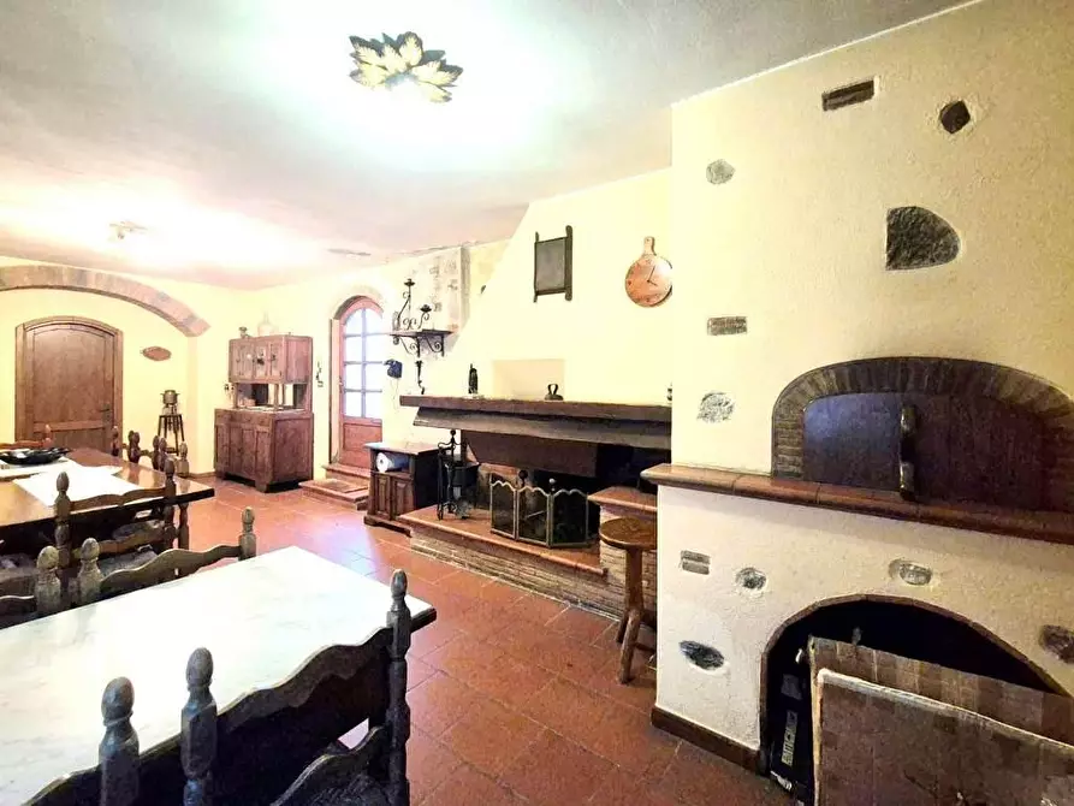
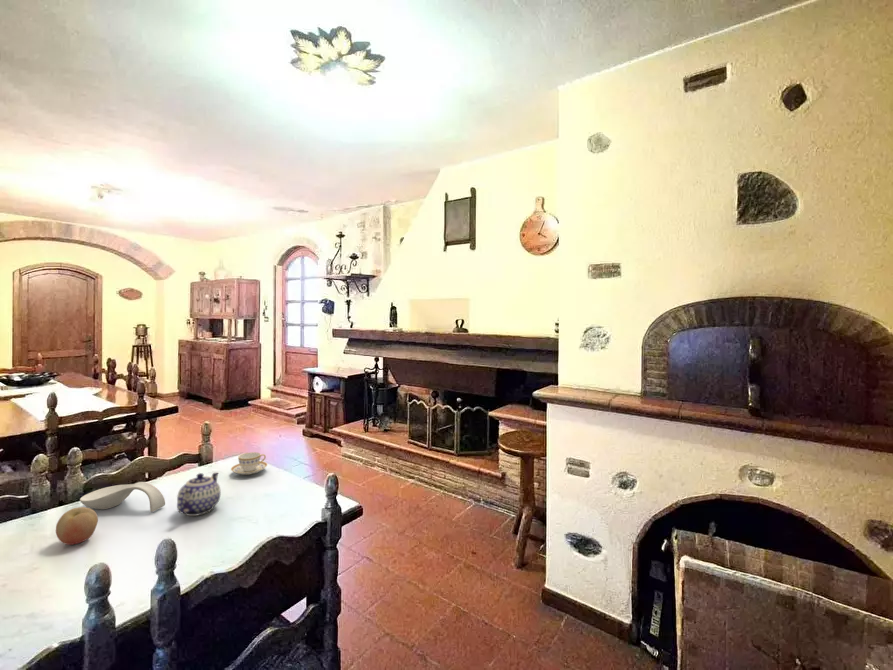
+ spoon rest [79,481,166,513]
+ teapot [176,472,222,517]
+ teacup [230,451,268,476]
+ fruit [55,506,99,546]
